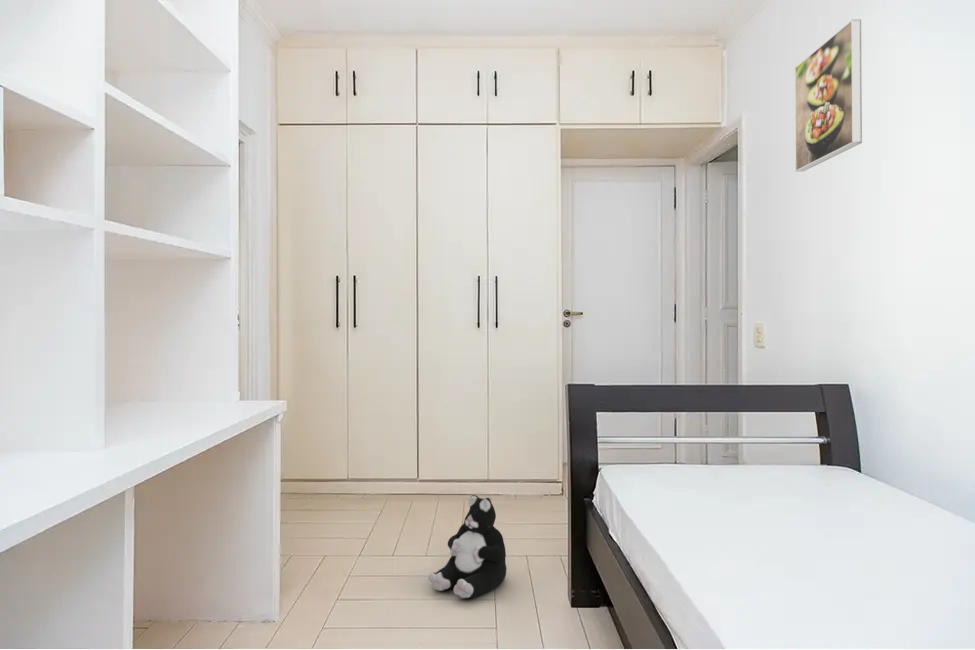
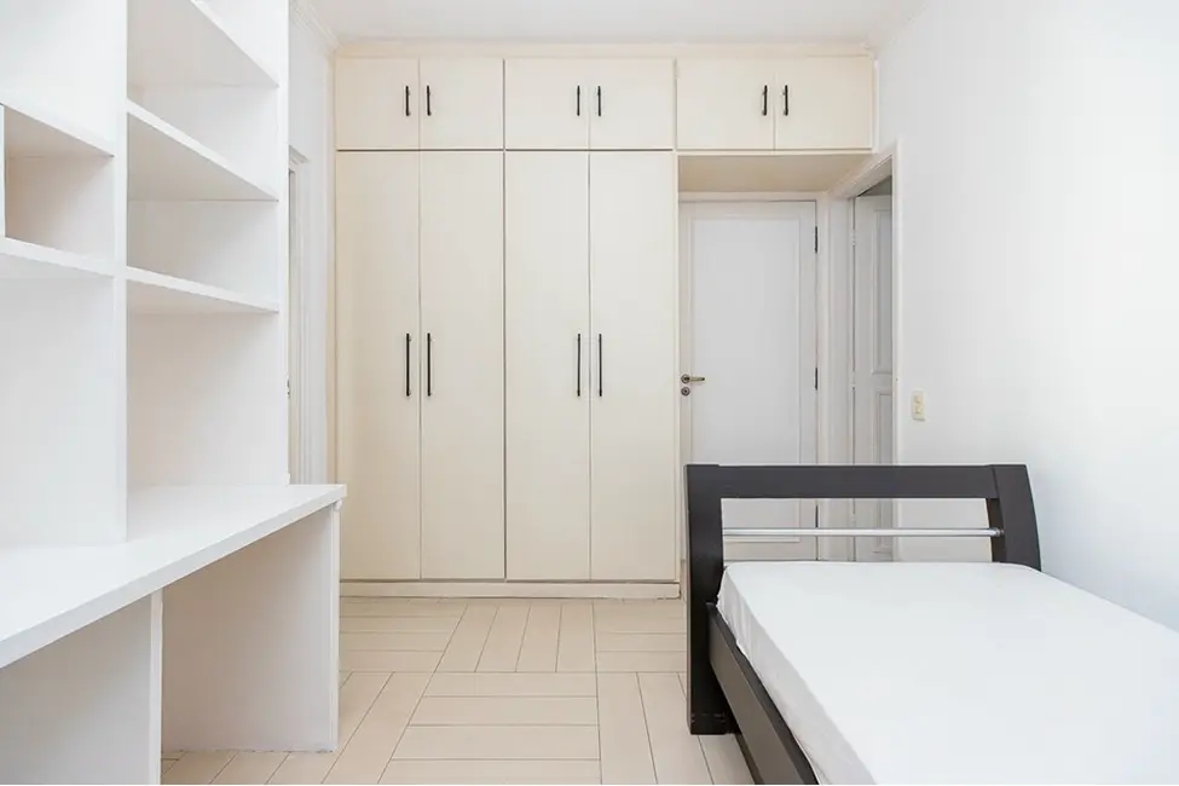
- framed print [794,18,863,172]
- plush toy [427,494,507,600]
